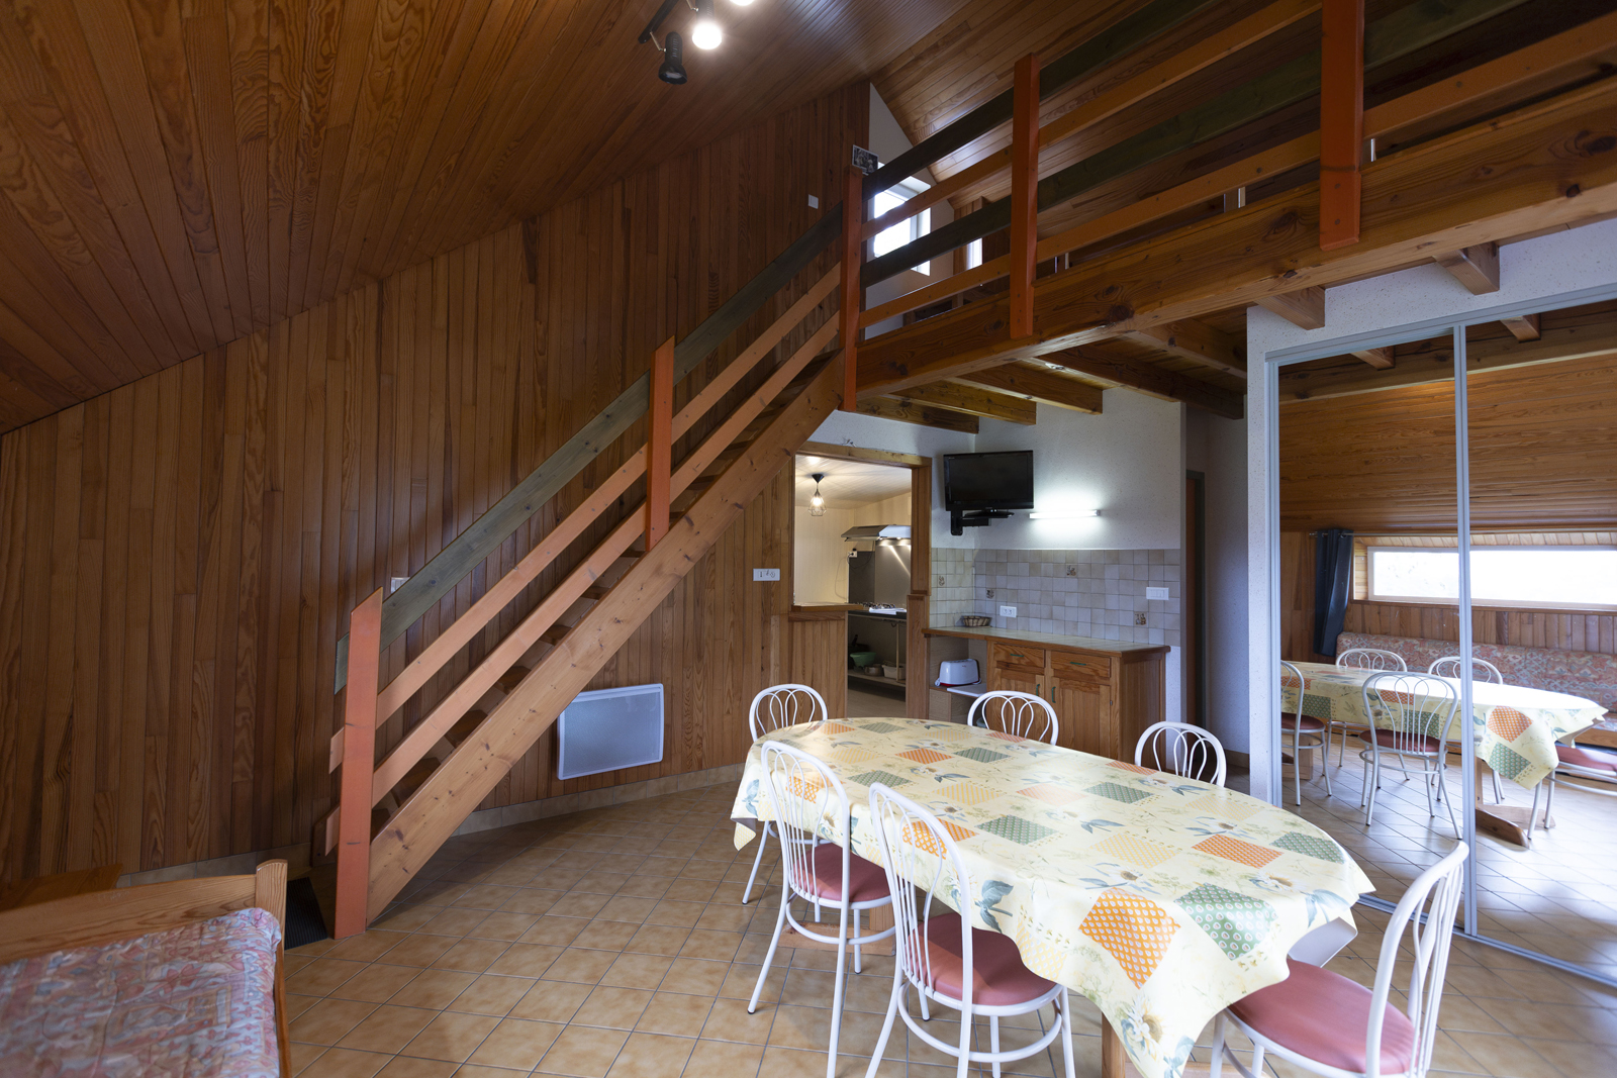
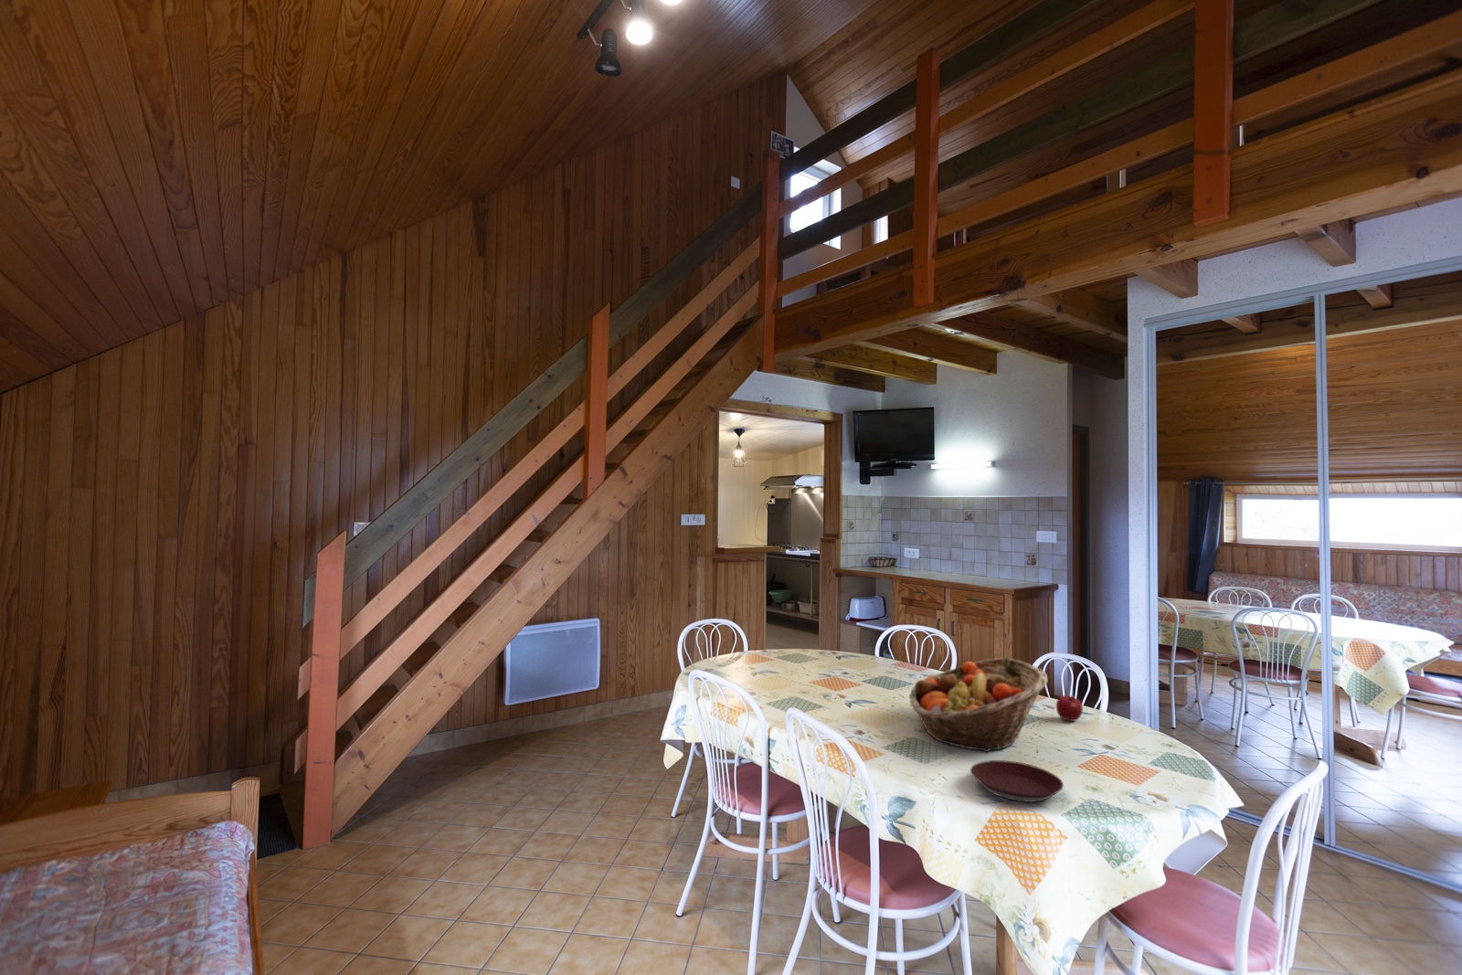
+ apple [1055,694,1083,721]
+ plate [969,760,1065,803]
+ fruit basket [908,657,1048,752]
